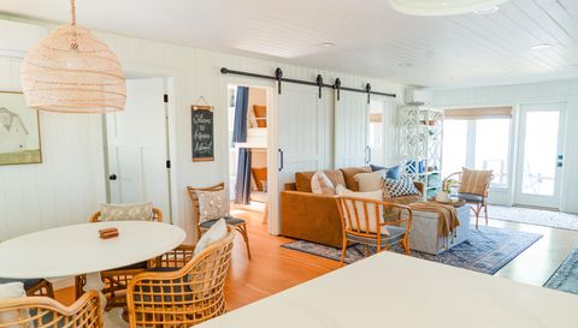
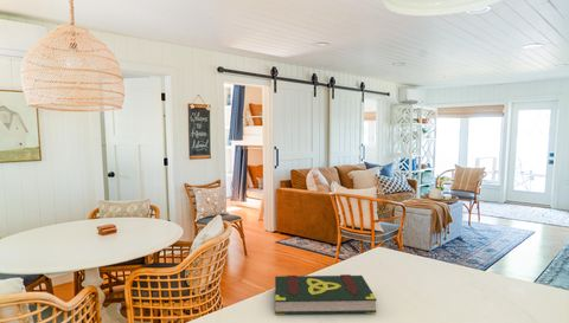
+ book [274,273,378,316]
